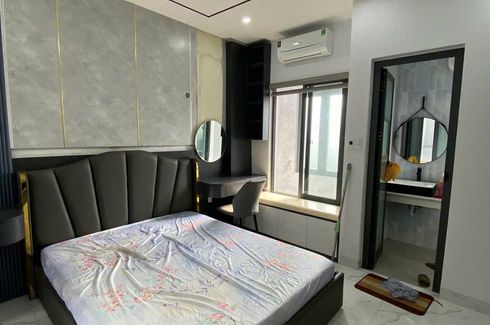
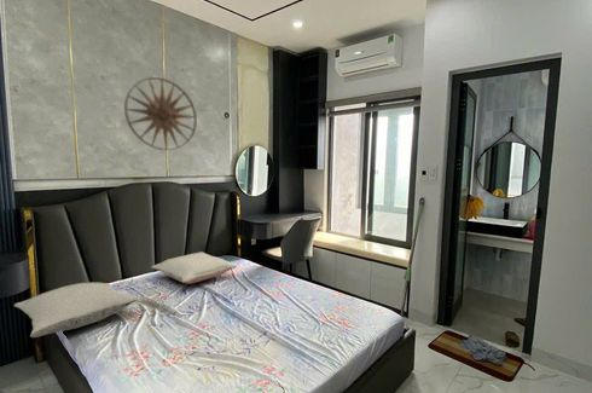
+ pillow [13,282,138,339]
+ wall art [123,76,198,151]
+ pillow [151,250,238,285]
